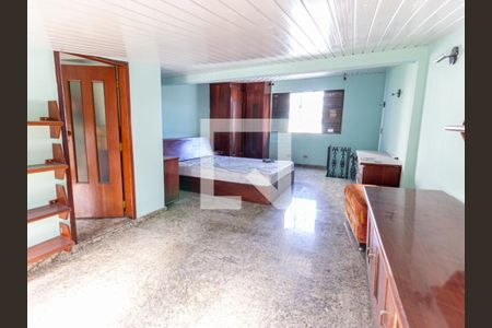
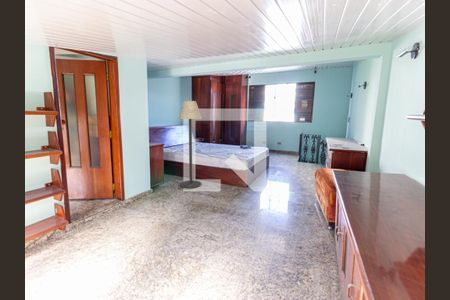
+ floor lamp [178,100,203,189]
